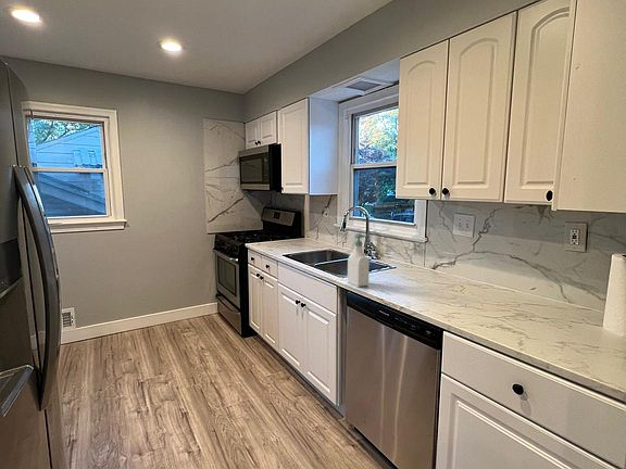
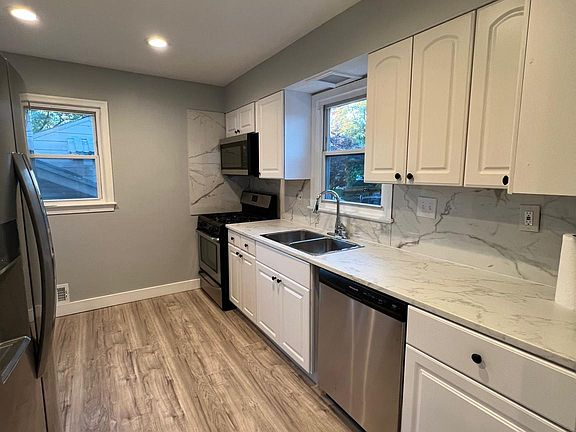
- soap bottle [347,232,371,288]
